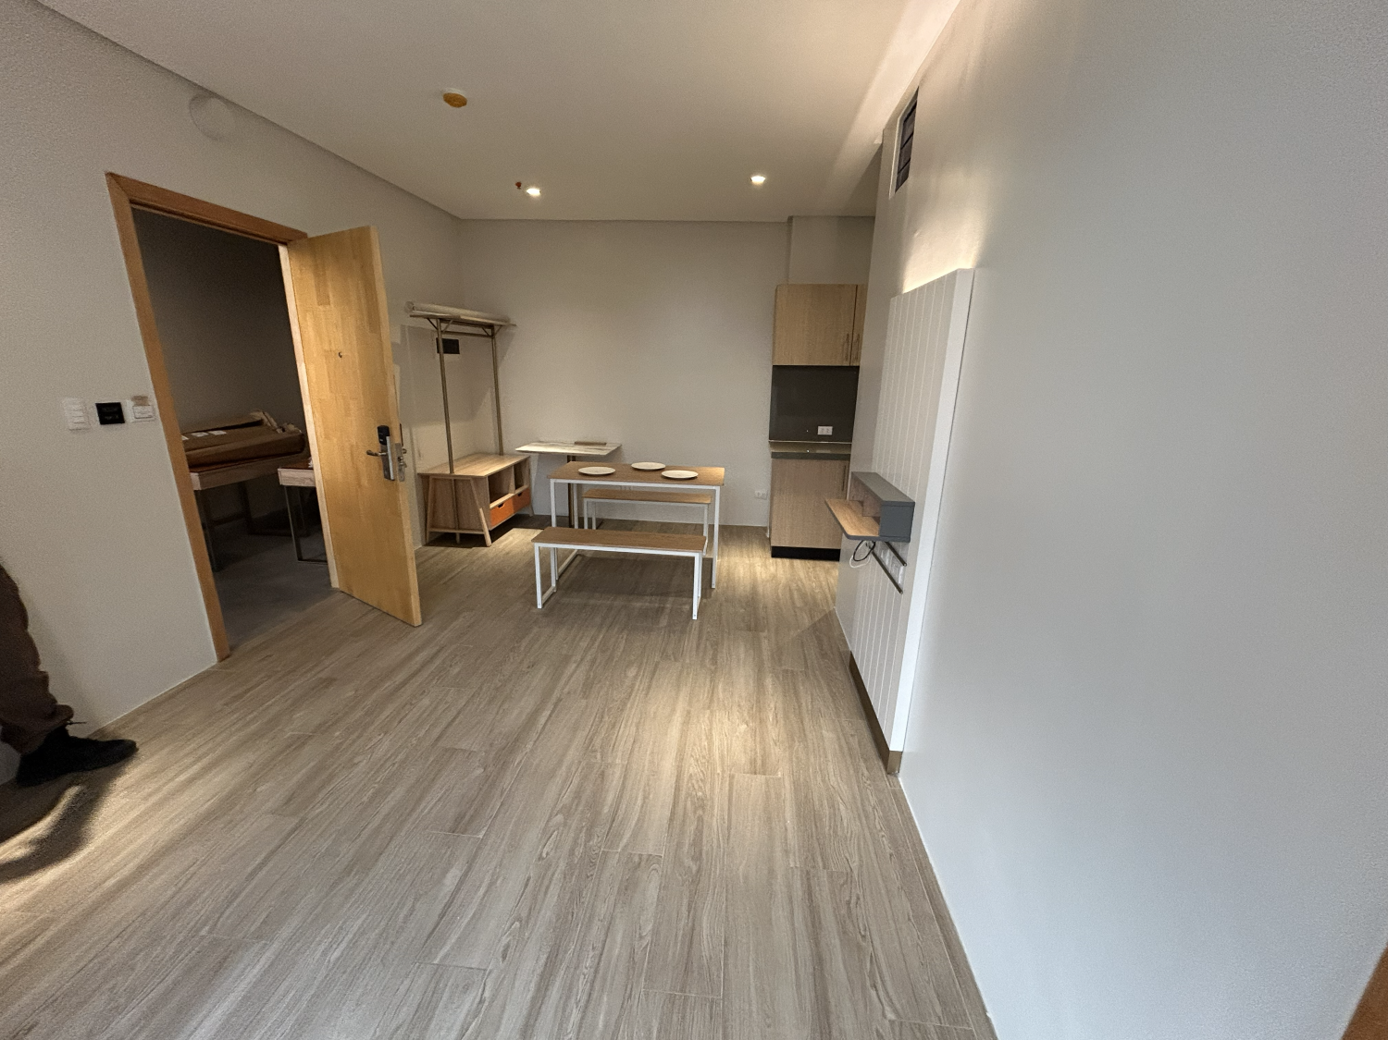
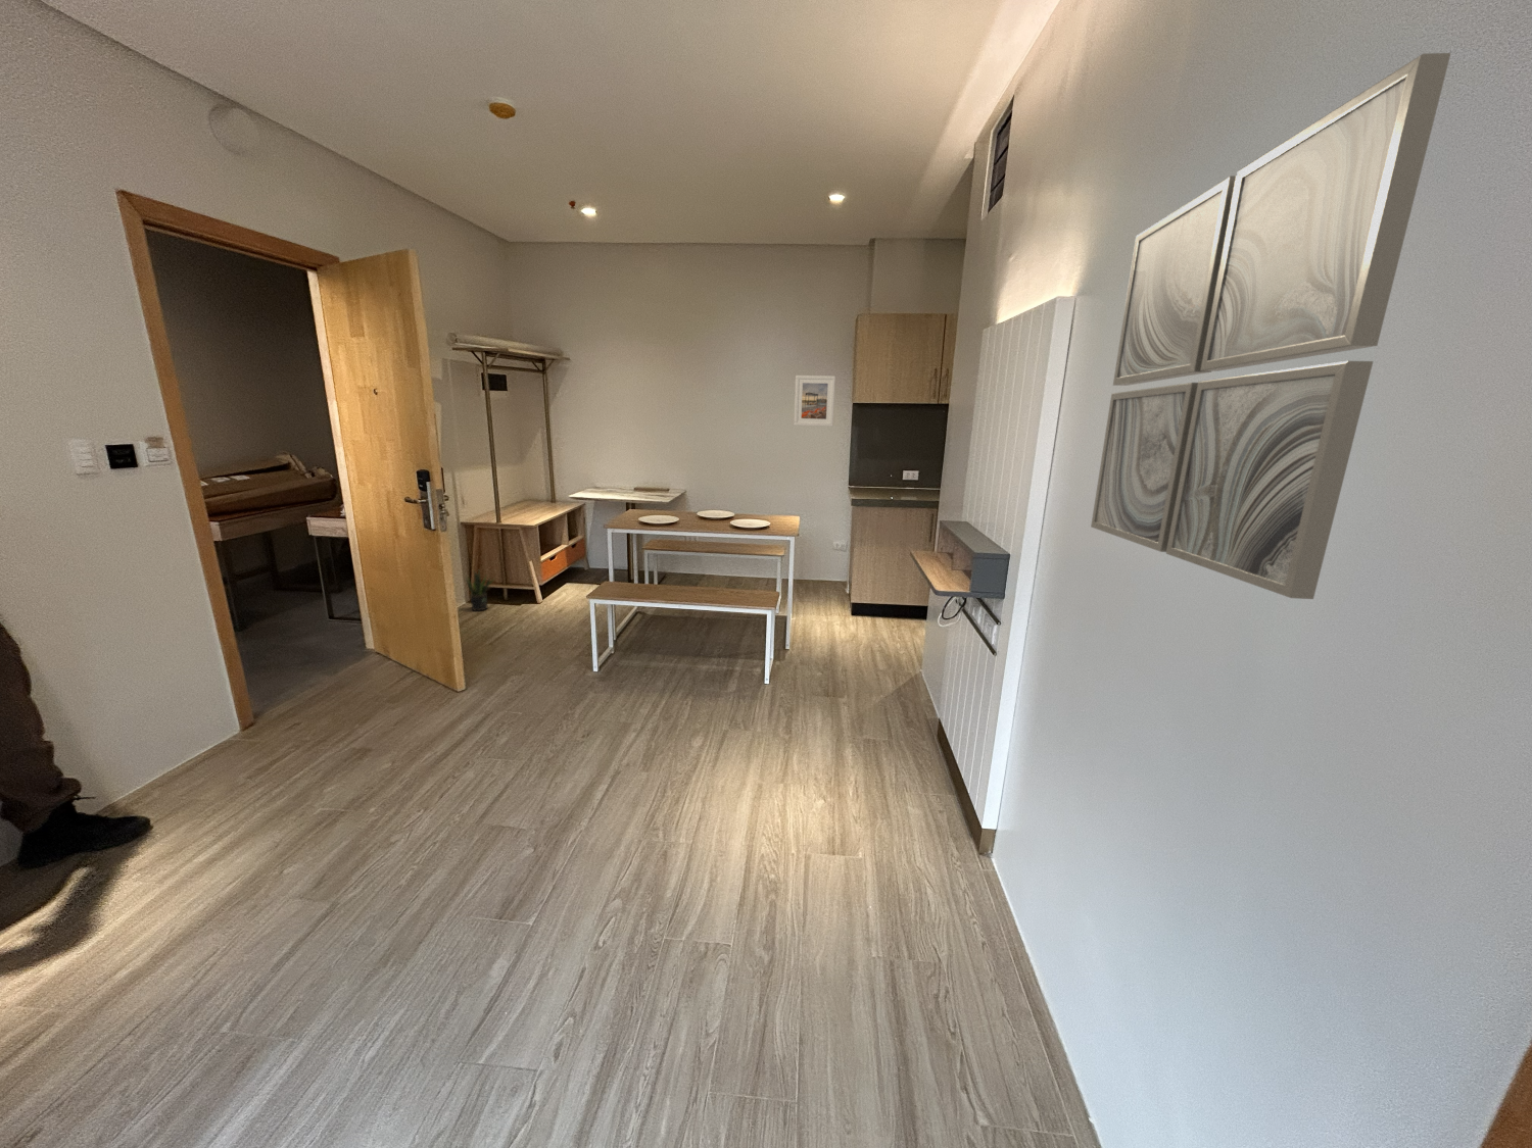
+ wall art [1089,52,1451,601]
+ potted plant [464,569,496,613]
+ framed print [794,375,836,428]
